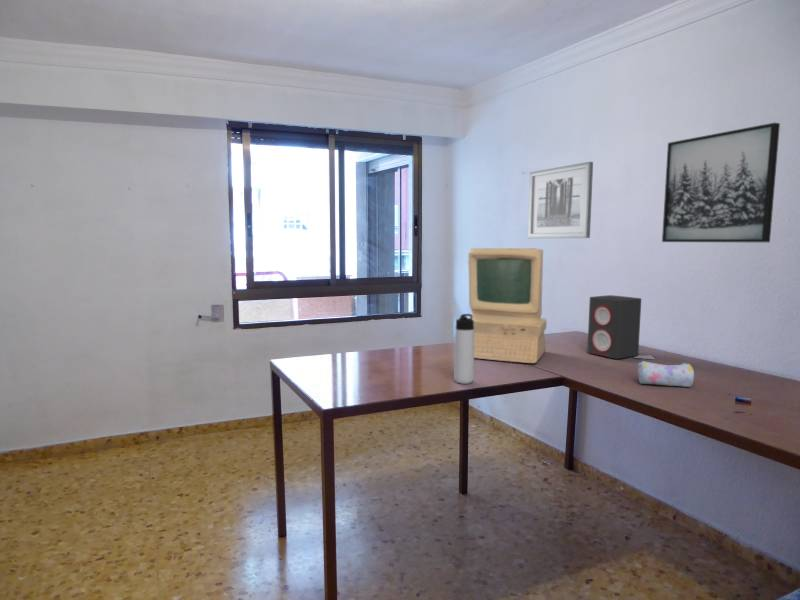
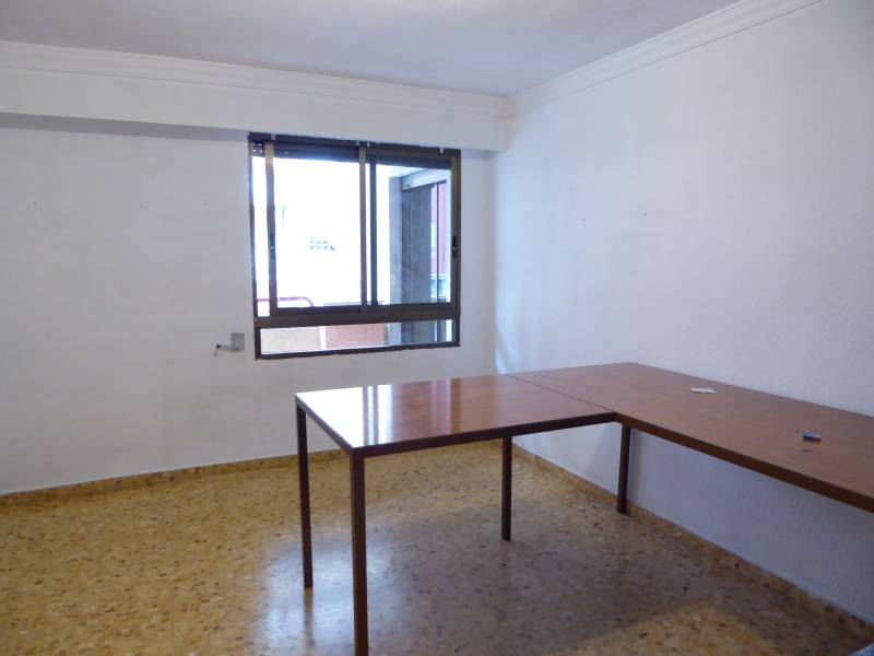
- wall art [527,161,594,239]
- pencil case [636,360,695,388]
- thermos bottle [453,313,475,385]
- wall art [661,122,781,243]
- computer [467,247,548,364]
- speaker [586,294,642,360]
